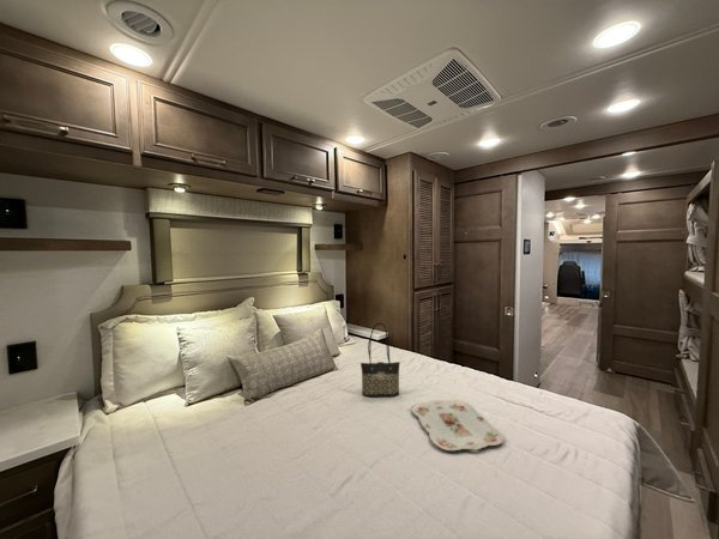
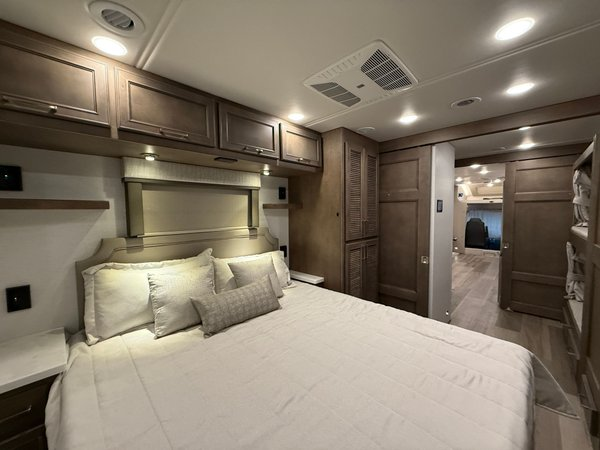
- tote bag [360,322,401,398]
- serving tray [411,399,504,452]
